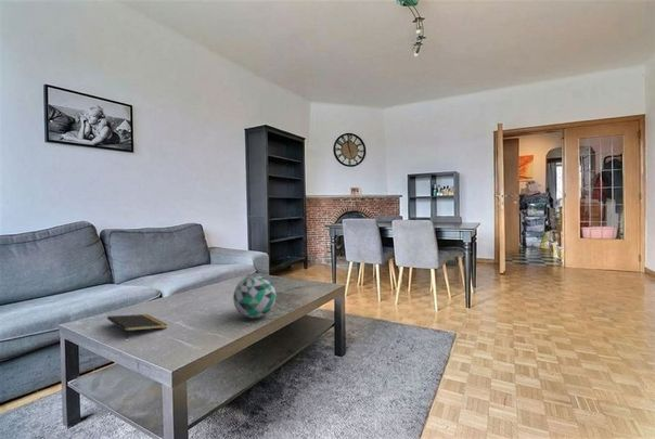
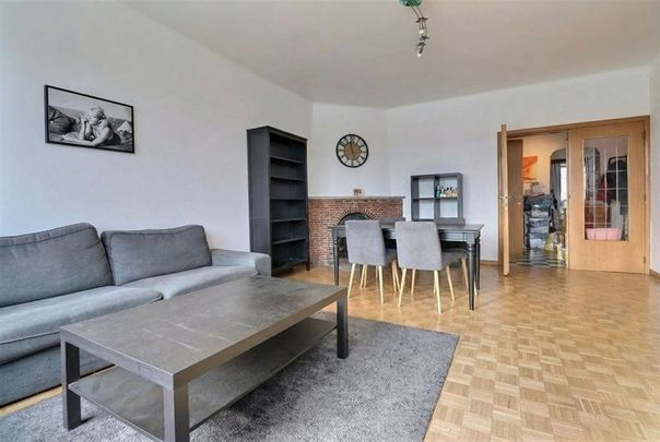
- decorative ball [232,274,277,319]
- notepad [106,313,168,338]
